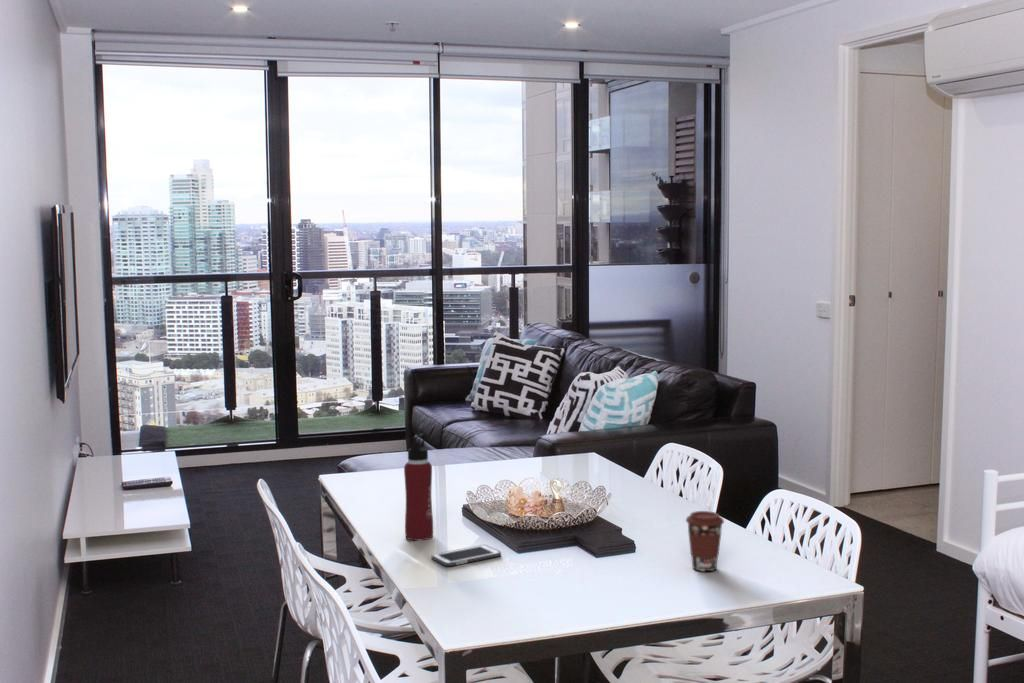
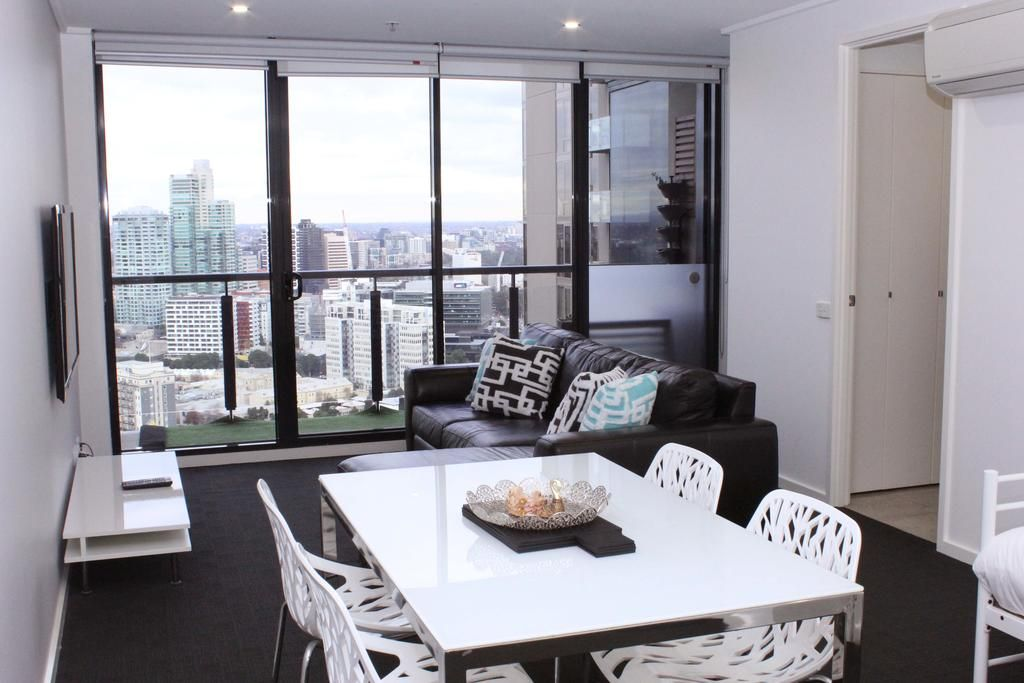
- cell phone [431,544,502,567]
- water bottle [403,433,434,542]
- coffee cup [685,510,725,572]
